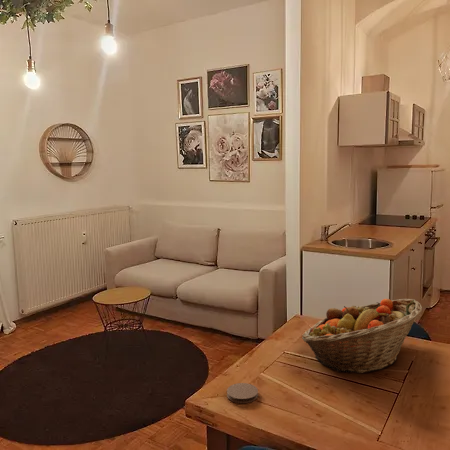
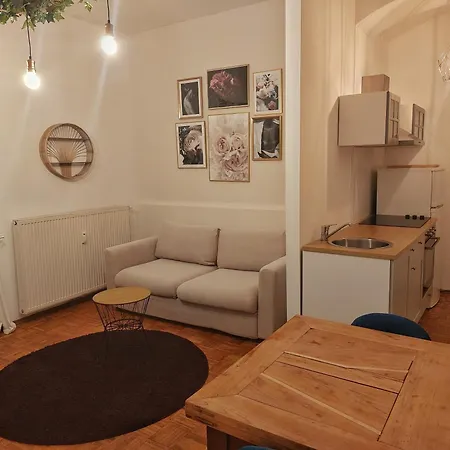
- fruit basket [301,298,423,374]
- coaster [226,382,259,404]
